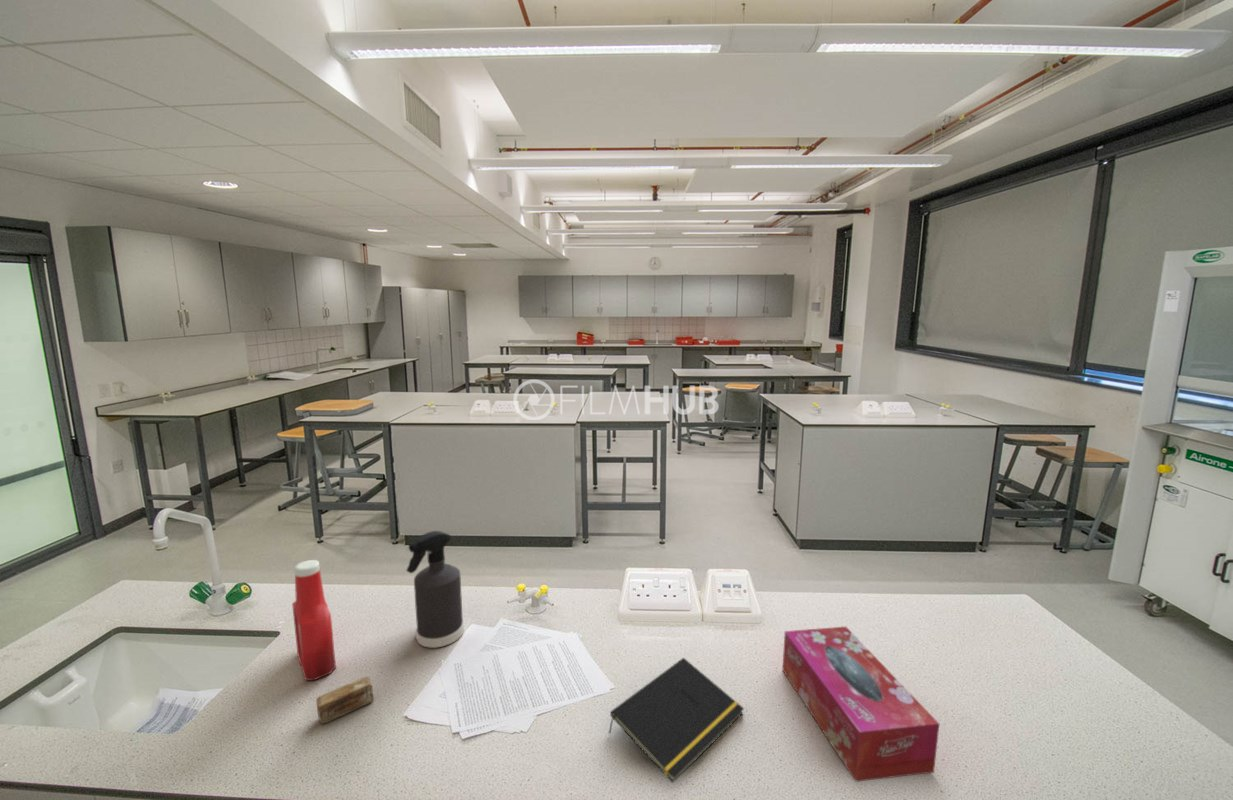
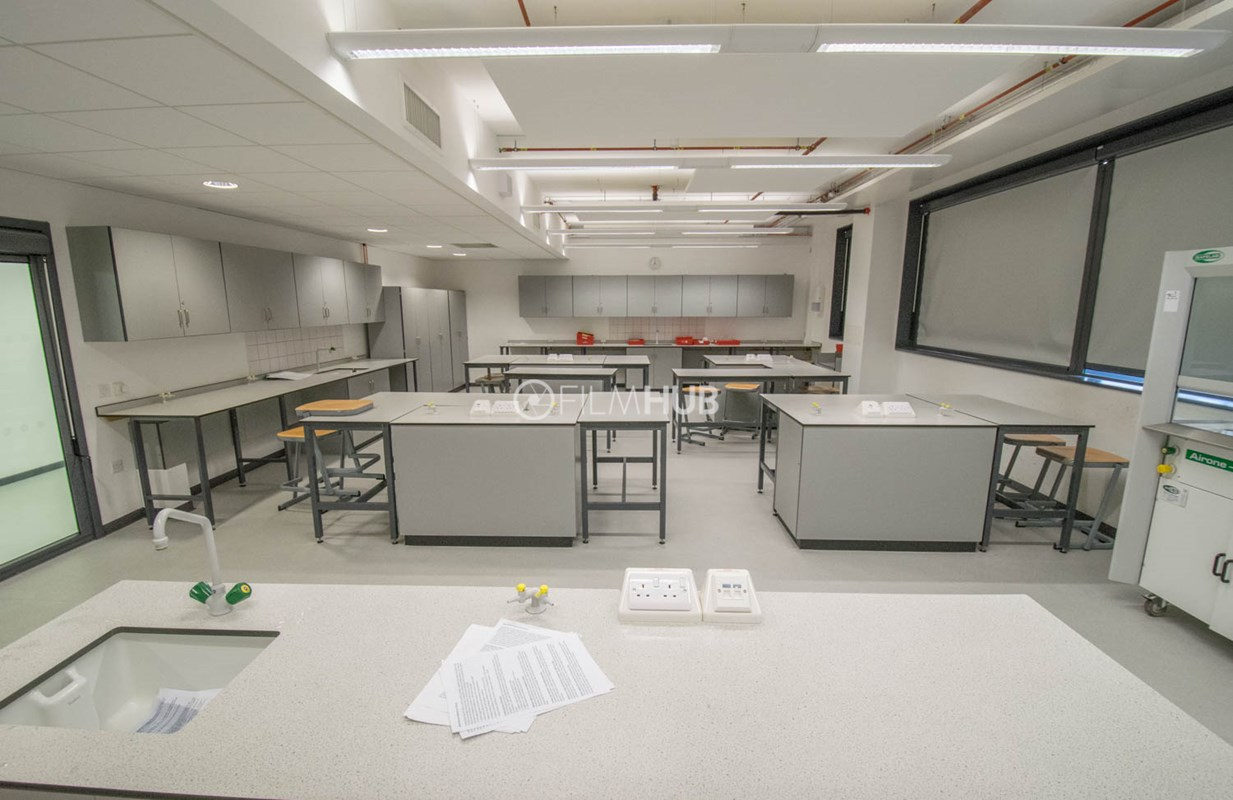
- soap bar [315,676,374,725]
- notepad [608,657,745,784]
- soap bottle [291,559,337,681]
- tissue box [781,626,940,783]
- spray bottle [405,530,465,649]
